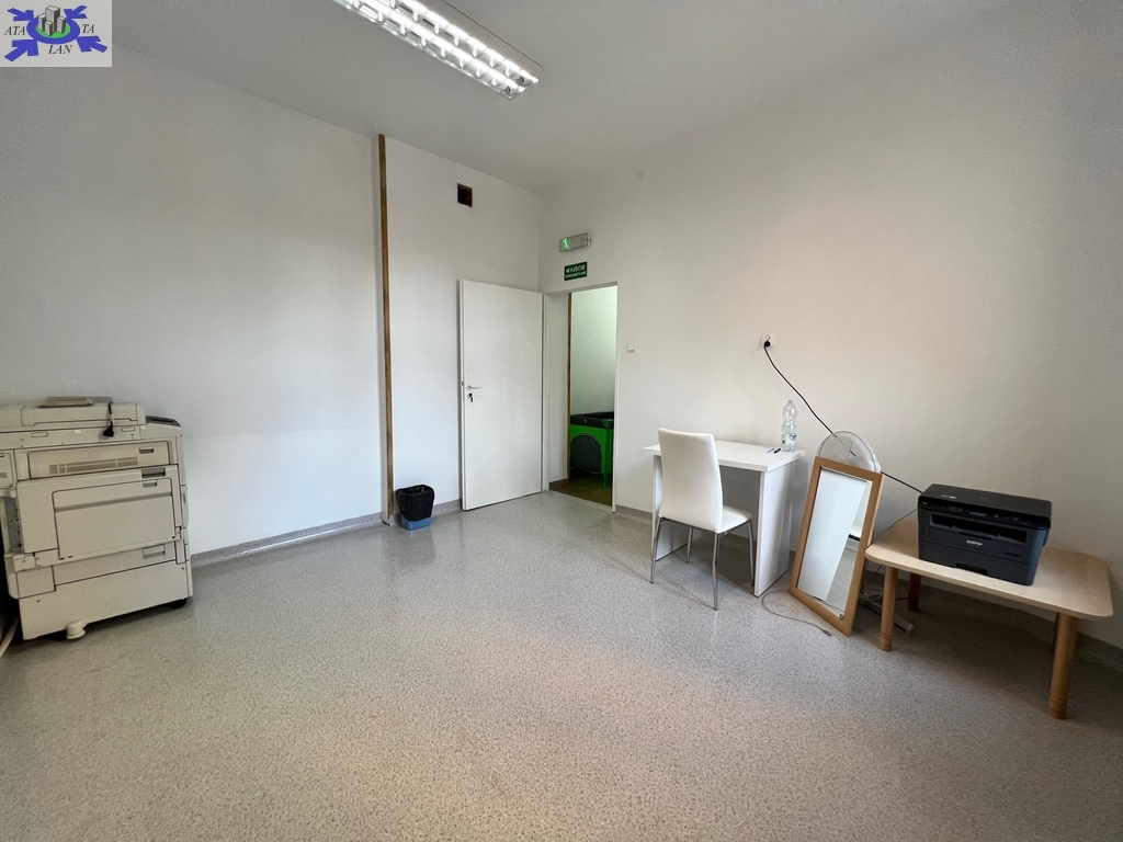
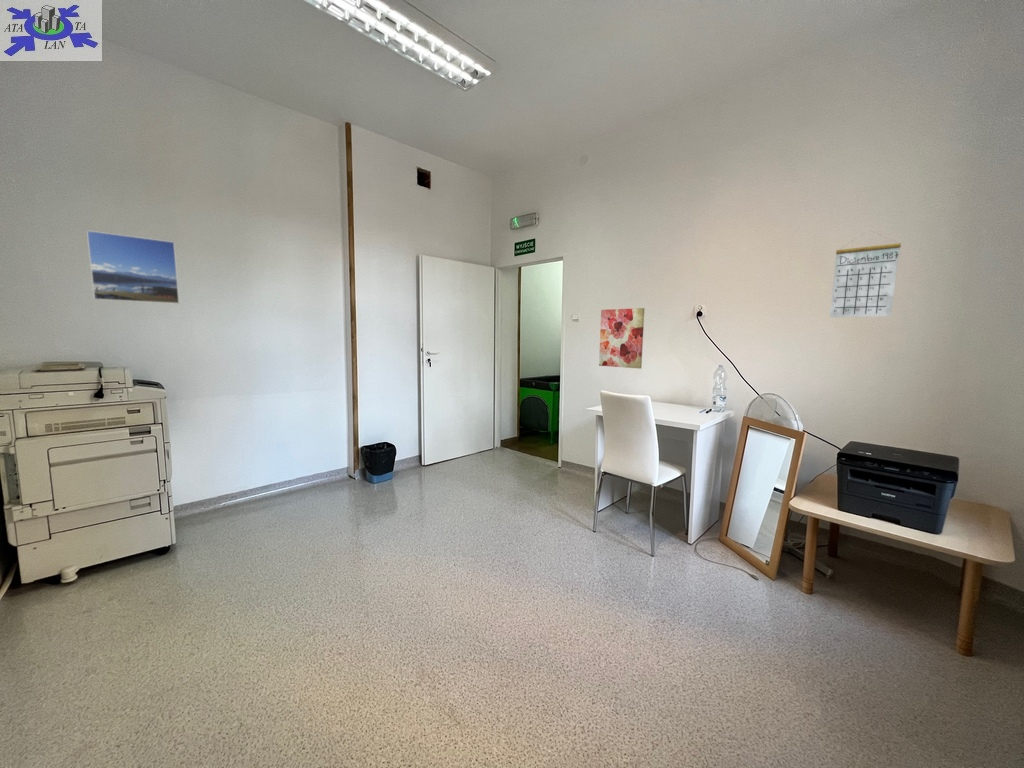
+ wall art [598,307,645,370]
+ calendar [829,230,902,318]
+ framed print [86,229,180,305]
